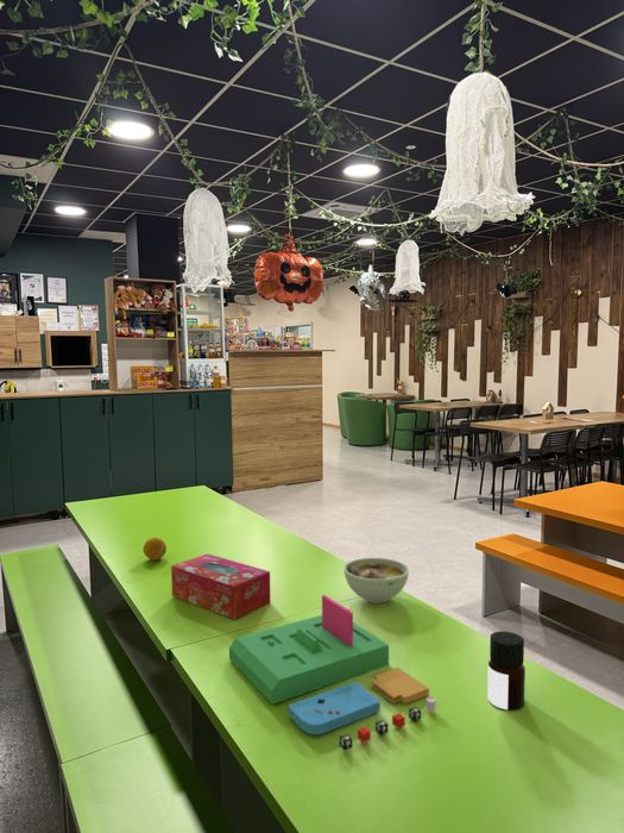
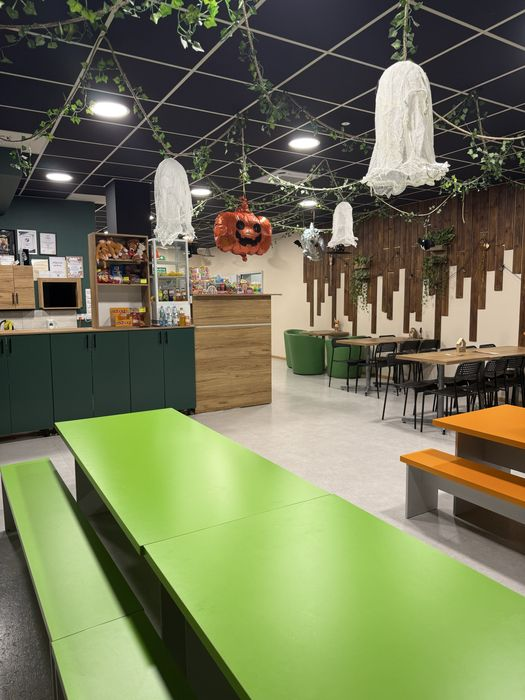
- tissue box [170,552,272,620]
- fruit [141,537,168,562]
- board game [228,594,436,752]
- bowl [342,557,410,605]
- bottle [486,631,527,710]
